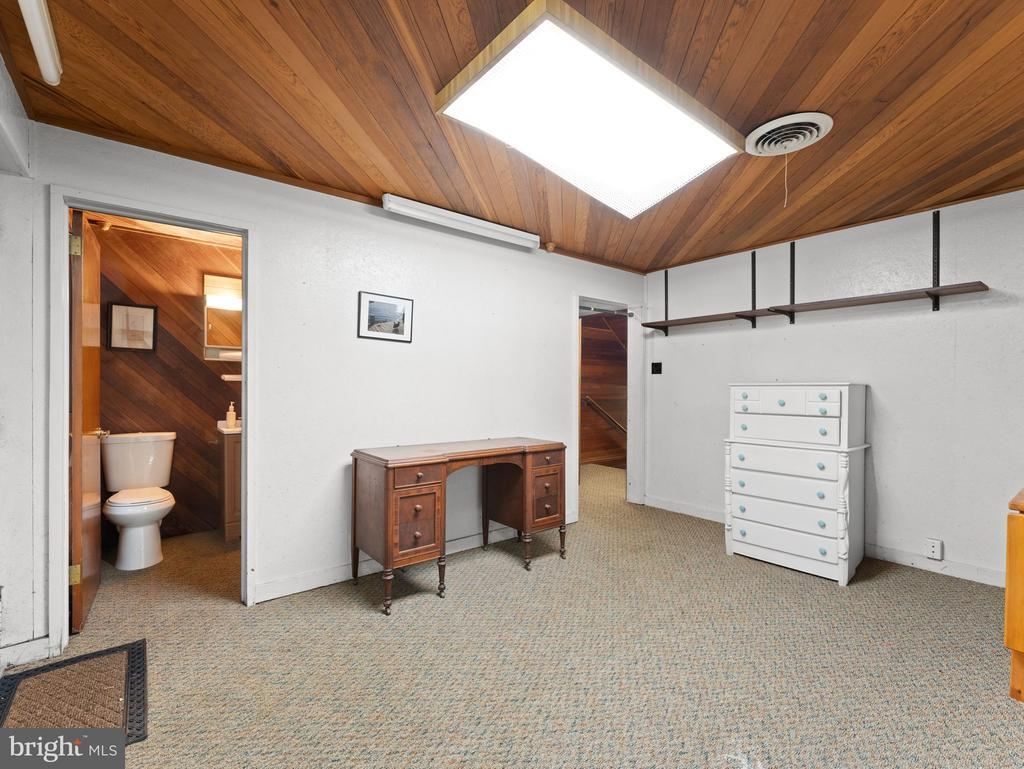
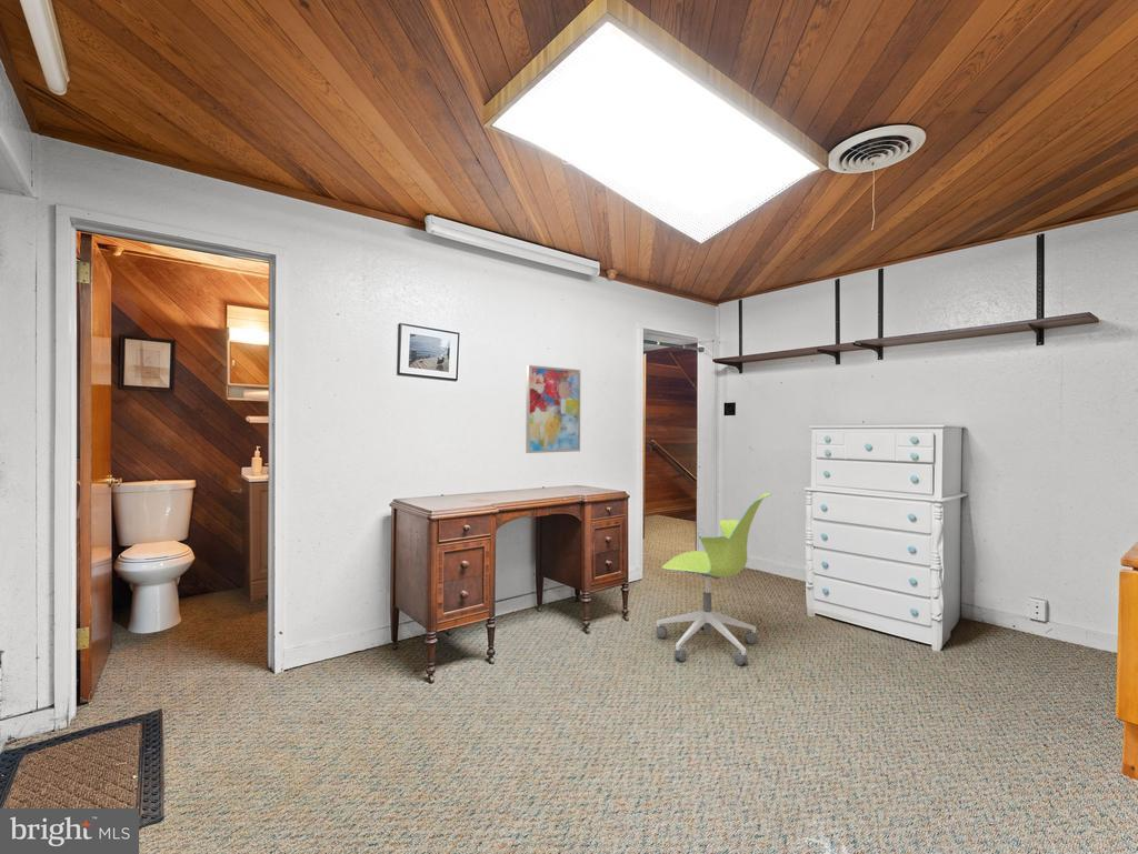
+ office chair [655,492,772,666]
+ wall art [525,364,581,454]
